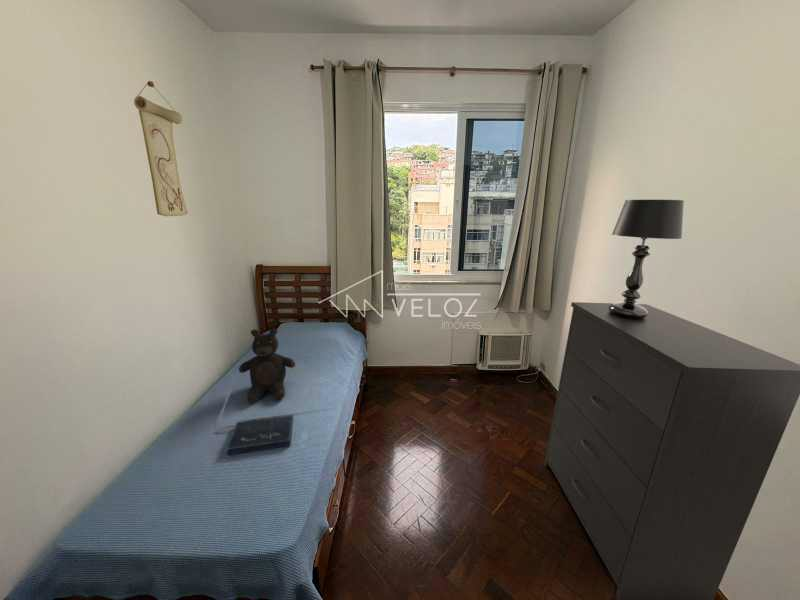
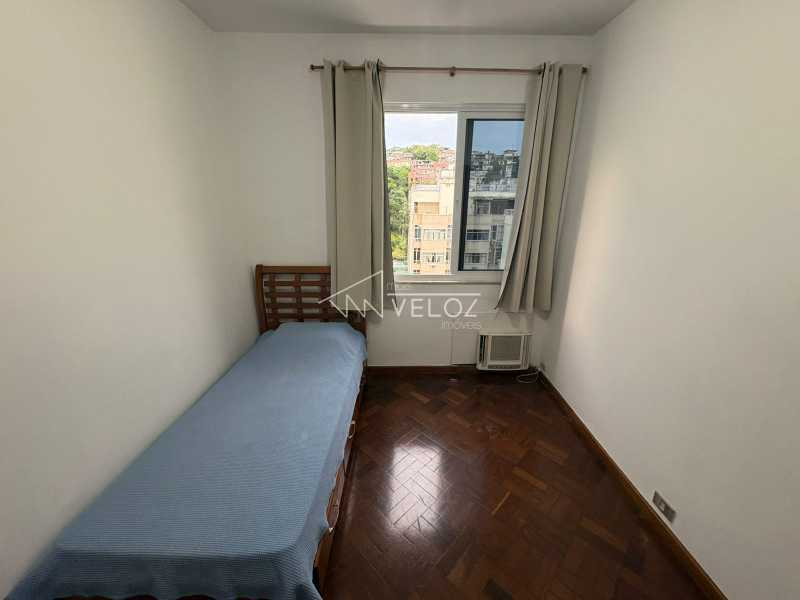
- wall scroll [133,80,189,217]
- table lamp [608,199,685,319]
- book [215,414,294,456]
- teddy bear [238,327,296,404]
- dresser [543,301,800,600]
